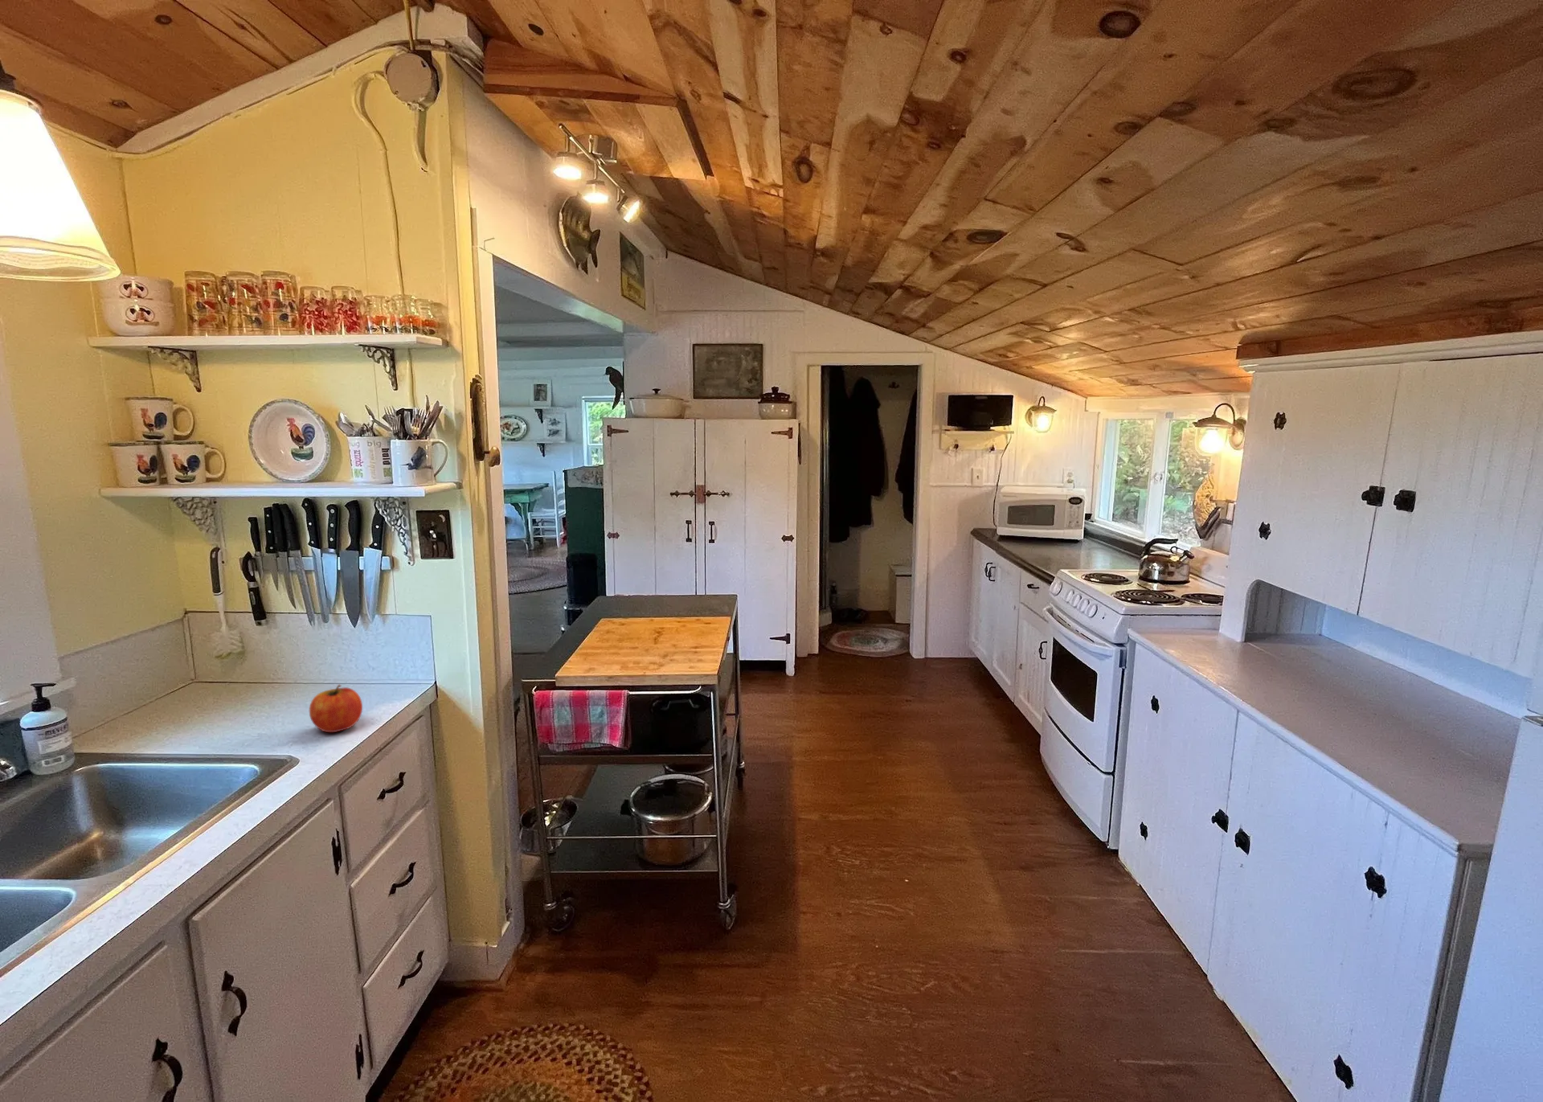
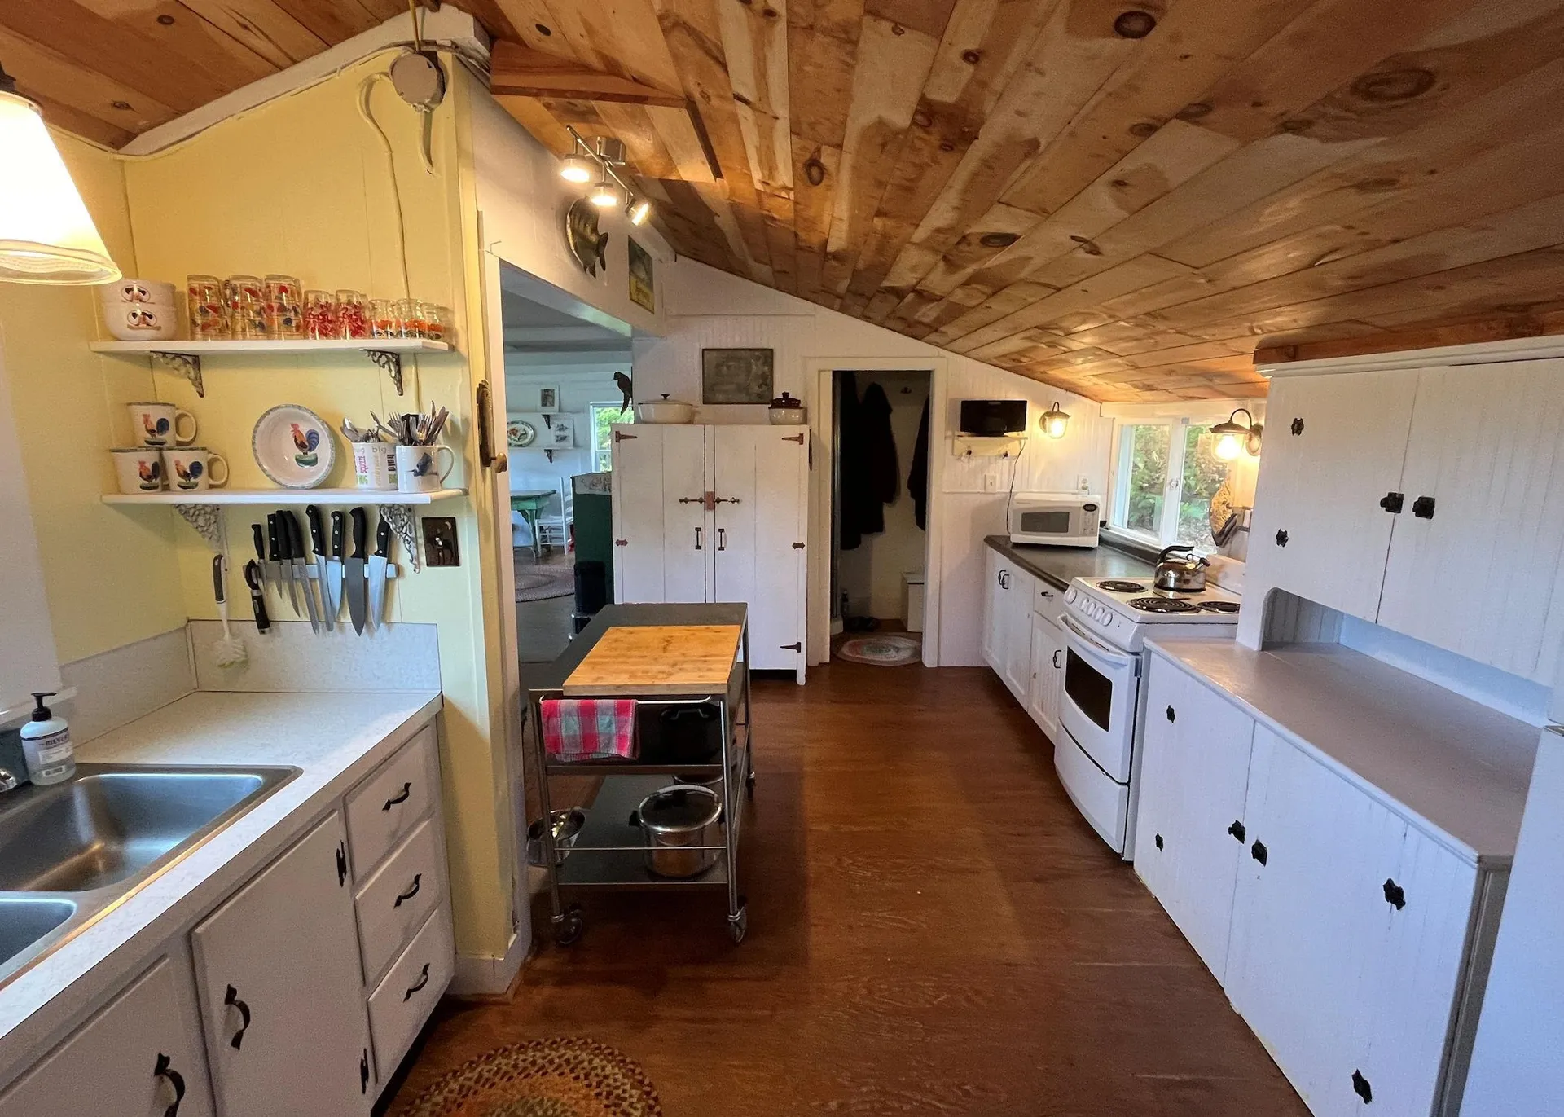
- fruit [309,685,364,733]
